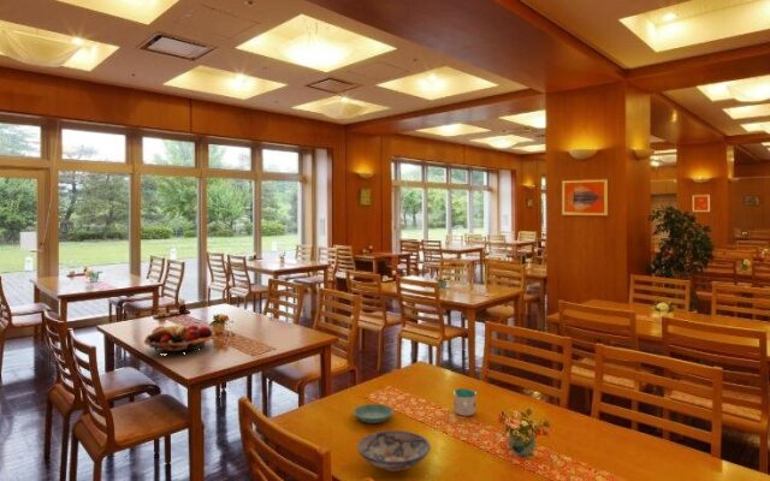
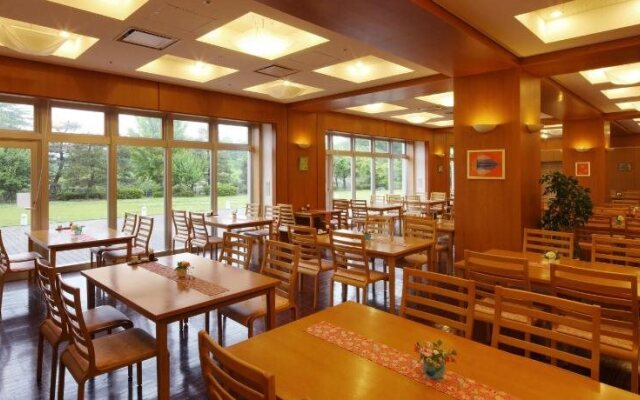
- saucer [353,403,395,424]
- mug [452,388,478,417]
- fruit basket [143,323,214,354]
- bowl [356,429,432,473]
